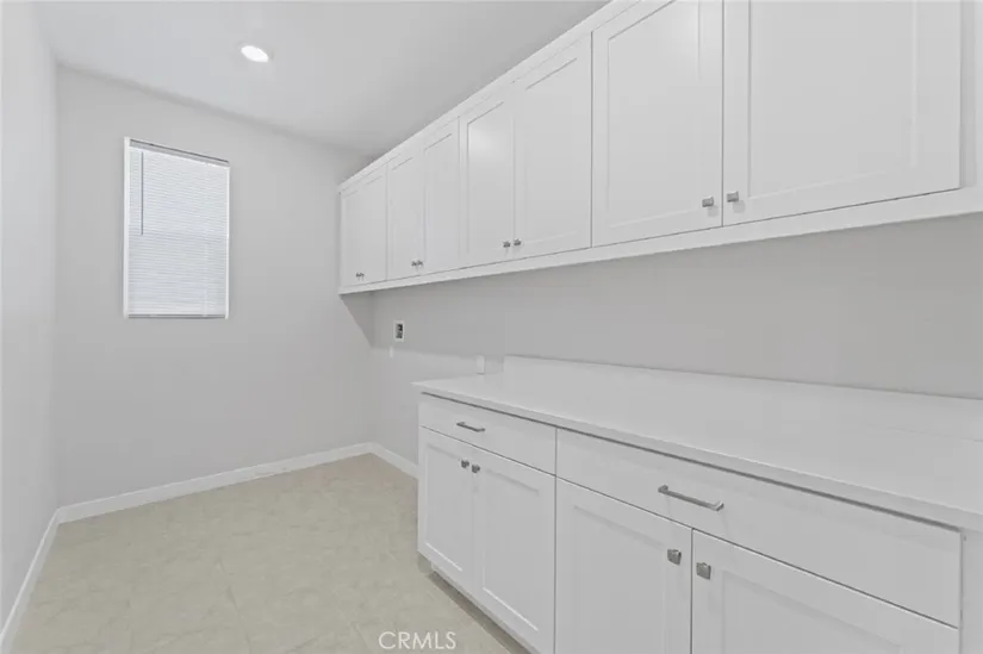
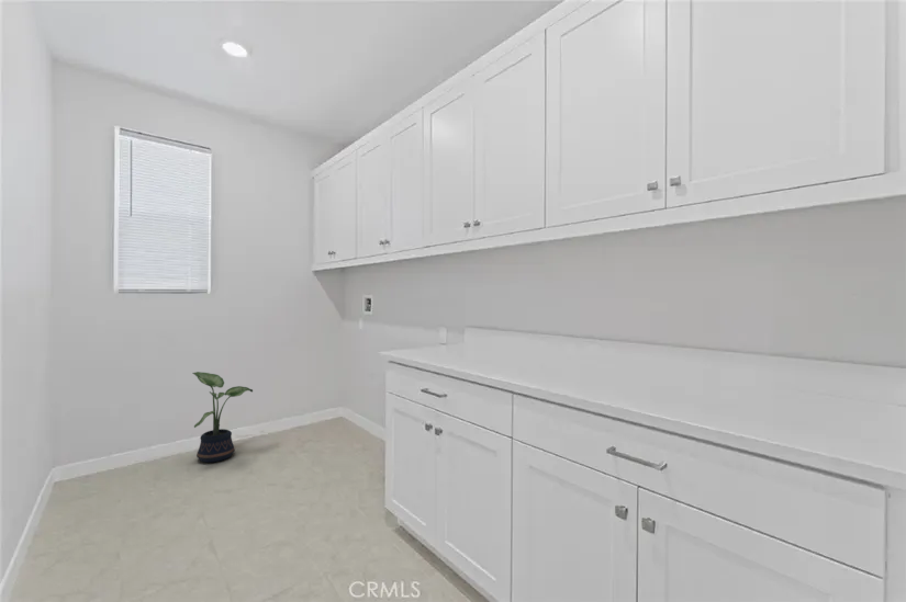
+ potted plant [191,371,254,464]
